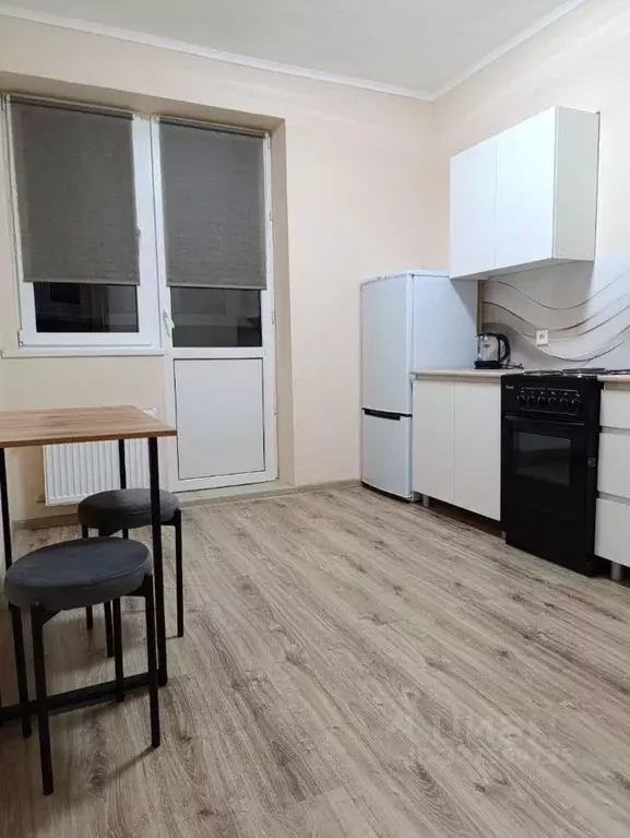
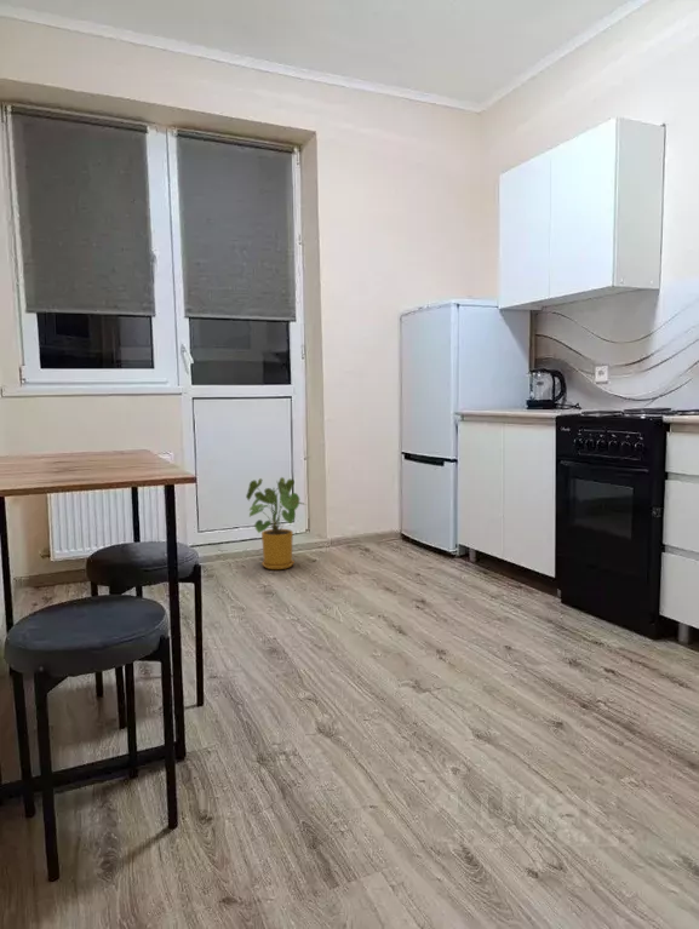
+ house plant [245,476,306,570]
